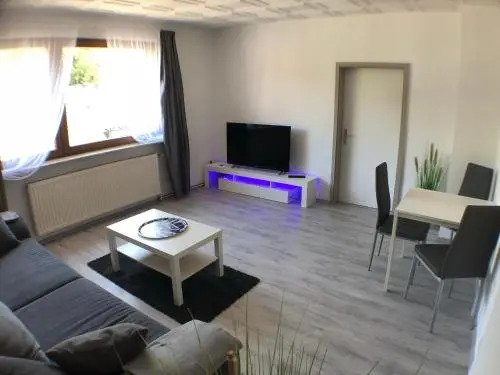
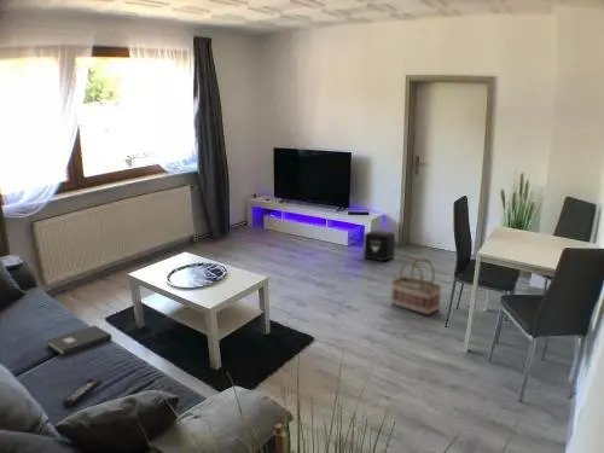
+ remote control [62,378,101,408]
+ air purifier [362,230,396,262]
+ book [47,325,112,356]
+ basket [390,257,442,316]
